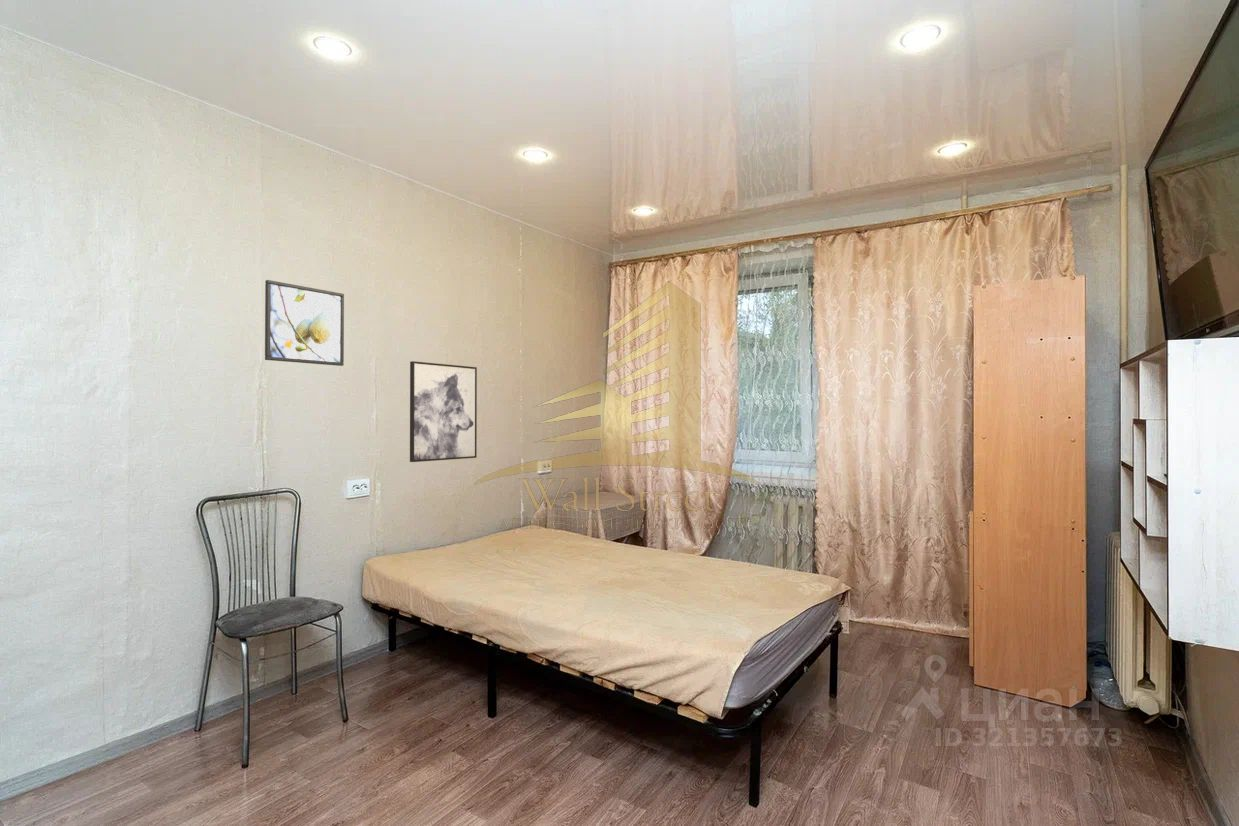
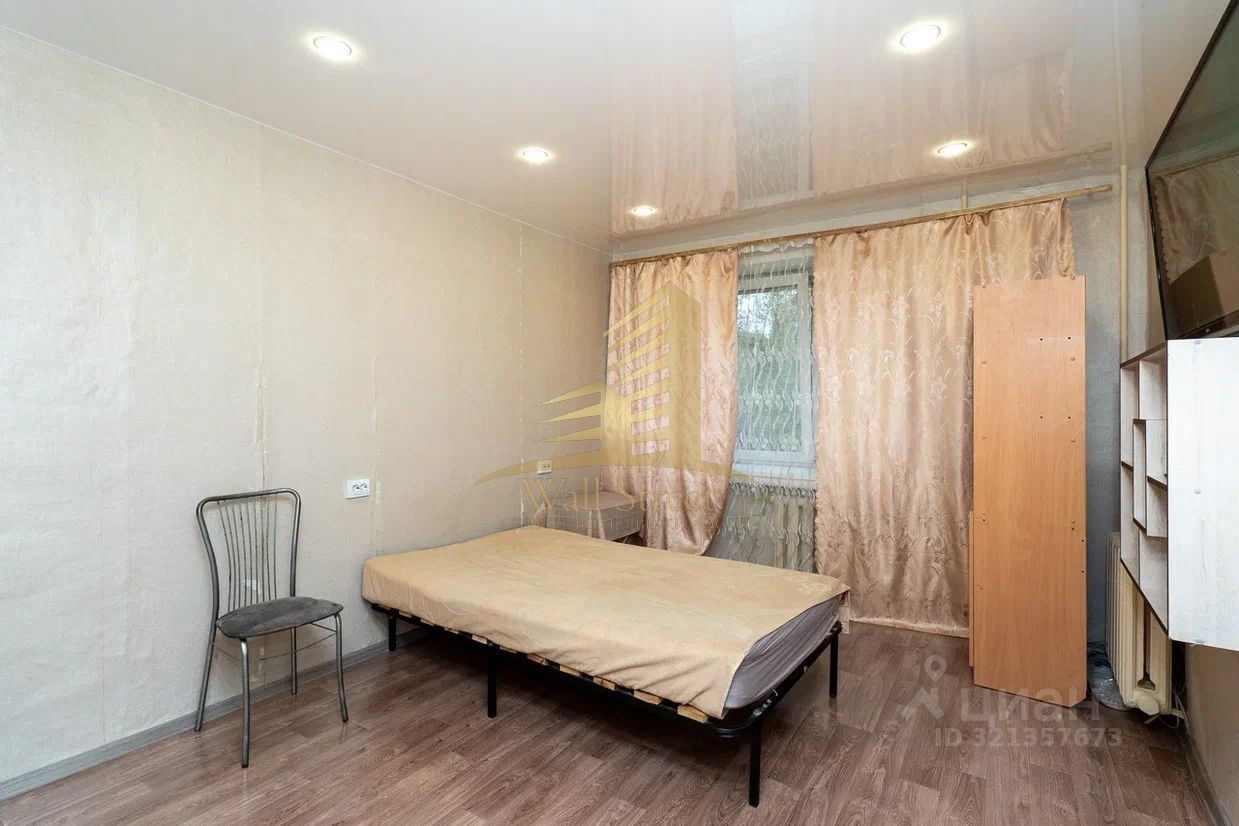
- wall art [409,360,478,463]
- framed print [264,279,345,367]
